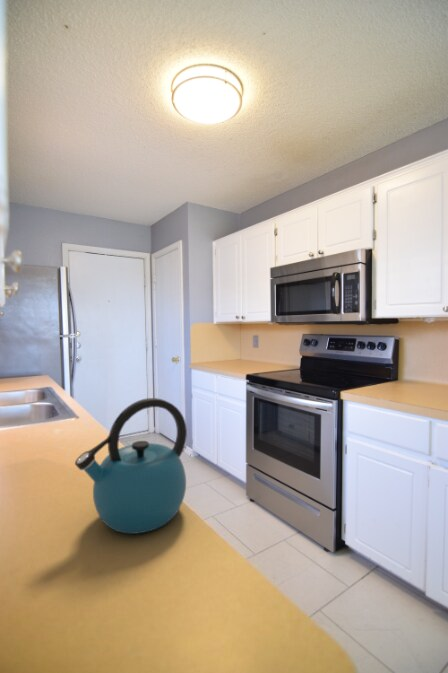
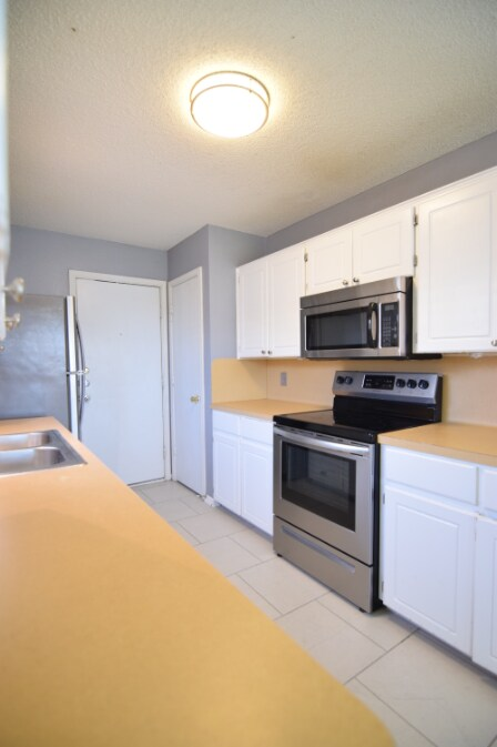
- kettle [74,397,188,535]
